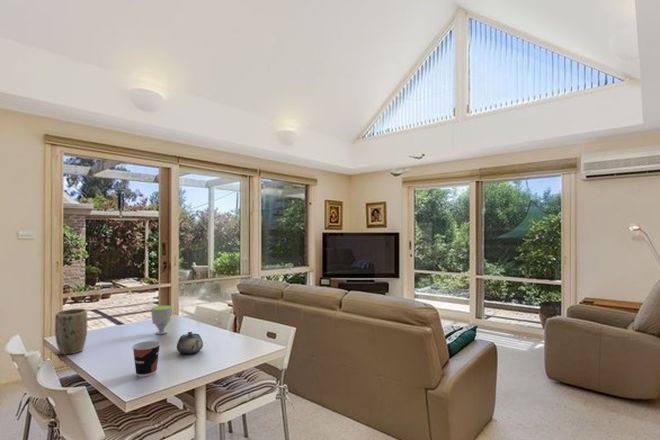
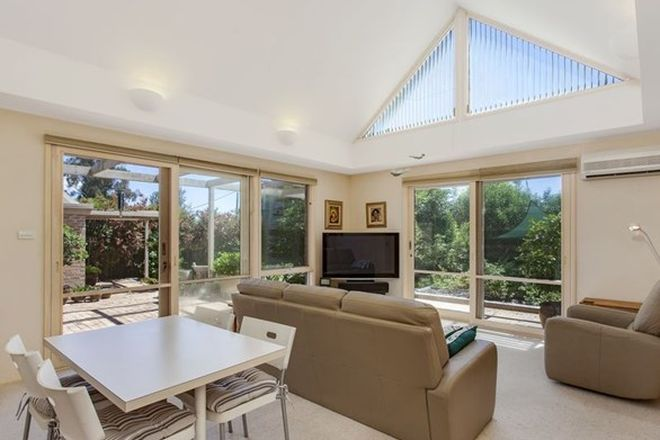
- plant pot [54,308,88,356]
- cup [150,304,173,335]
- cup [131,340,161,378]
- teapot [176,331,204,355]
